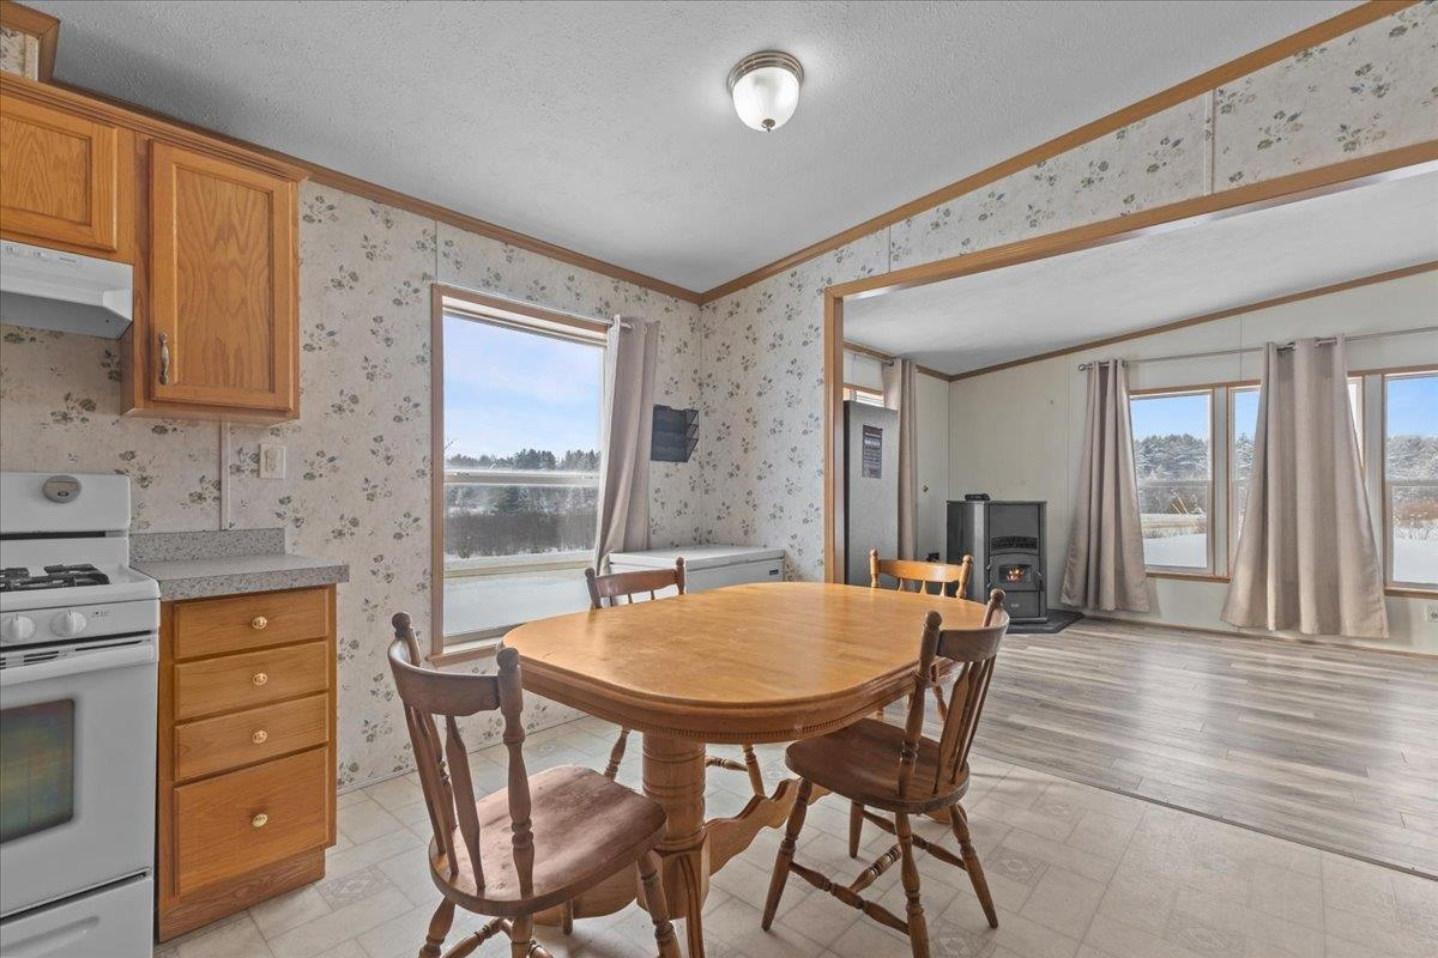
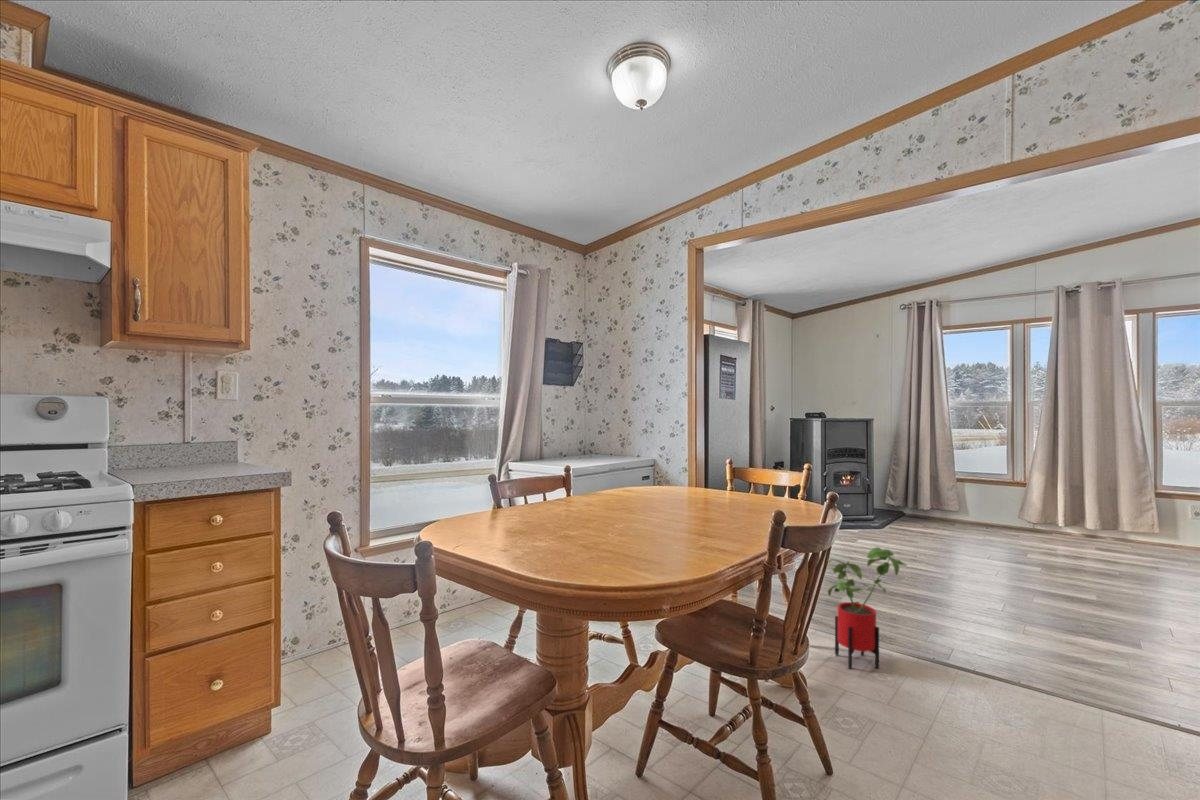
+ house plant [827,546,908,670]
